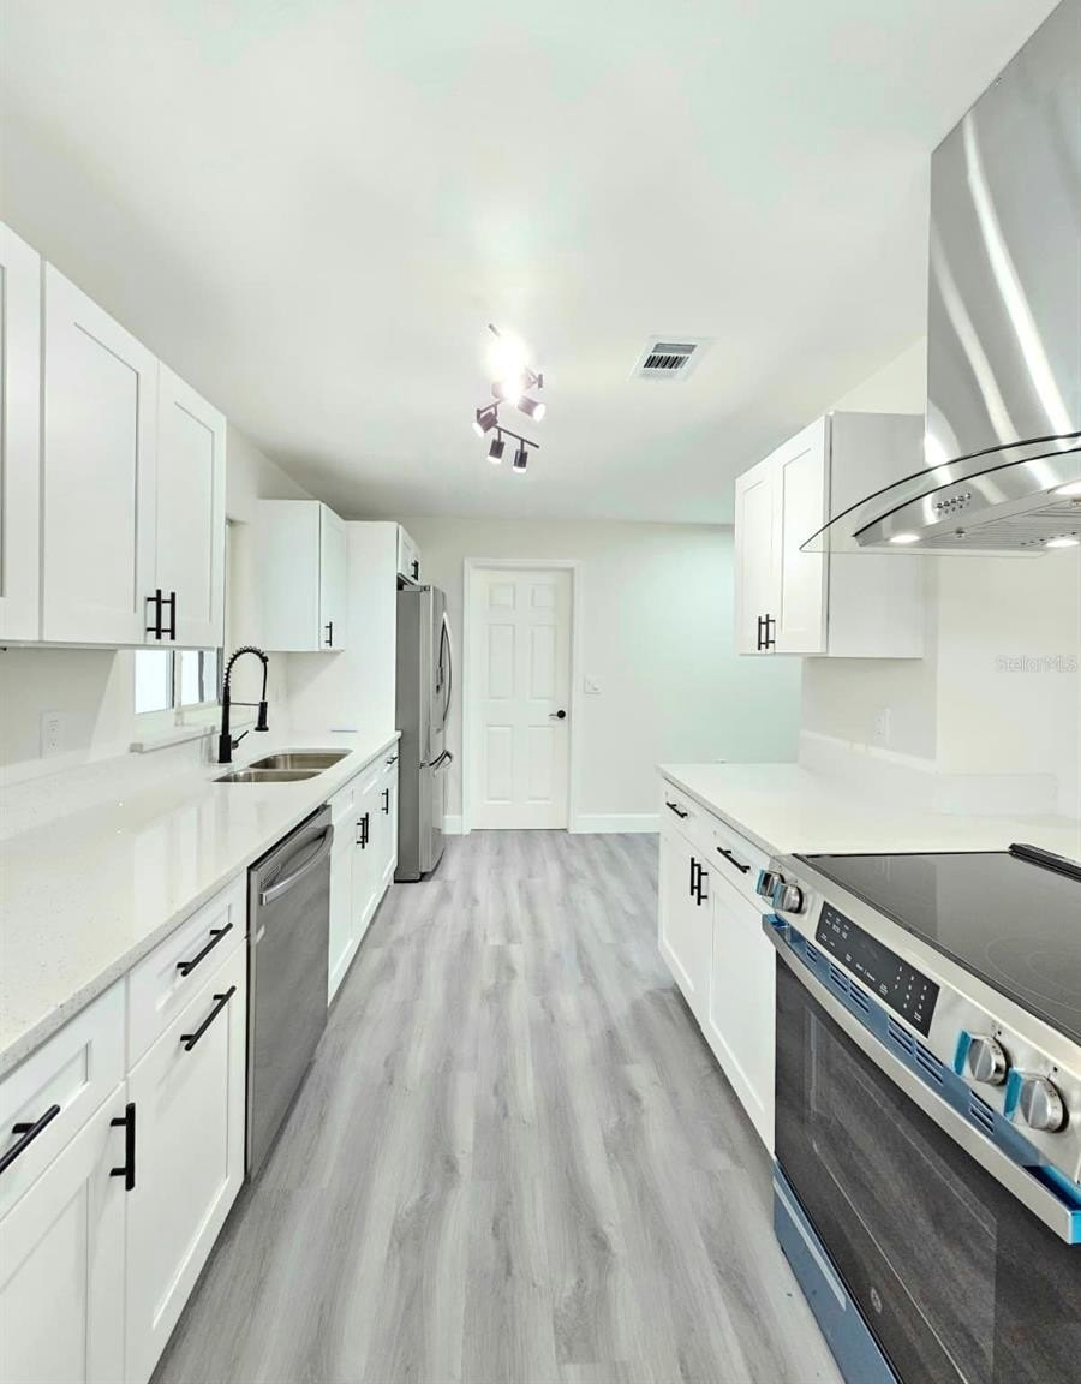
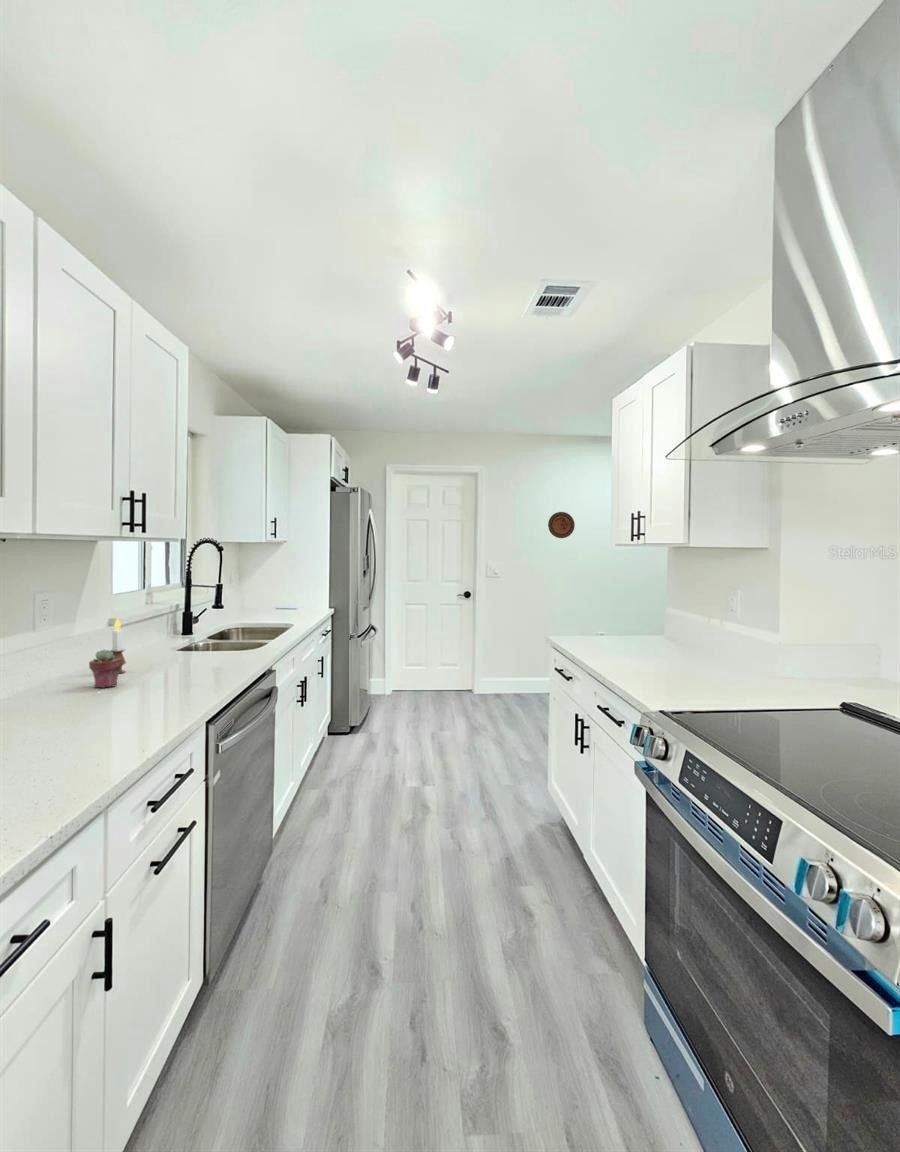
+ decorative plate [547,511,576,539]
+ candle [109,616,127,674]
+ potted succulent [88,649,121,689]
